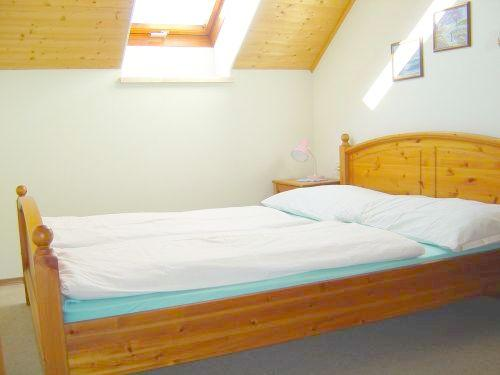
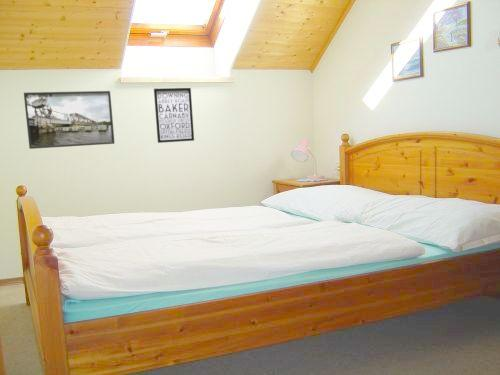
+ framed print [23,90,116,150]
+ wall art [153,87,195,144]
